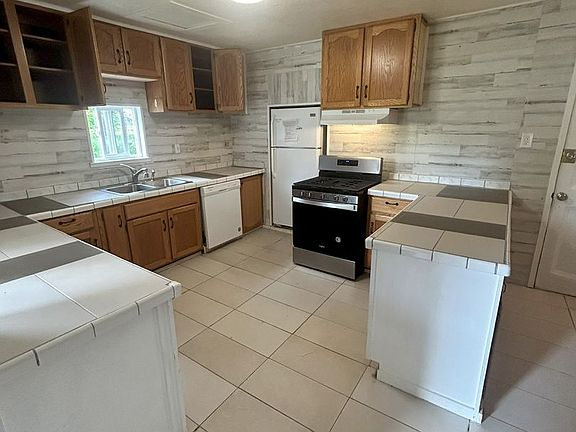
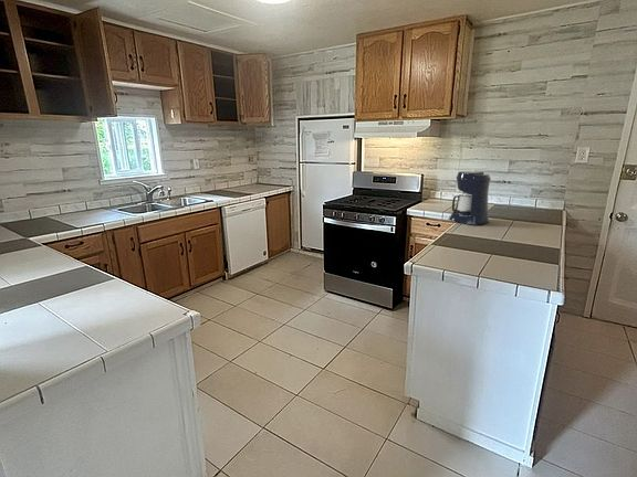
+ coffee maker [448,170,492,226]
